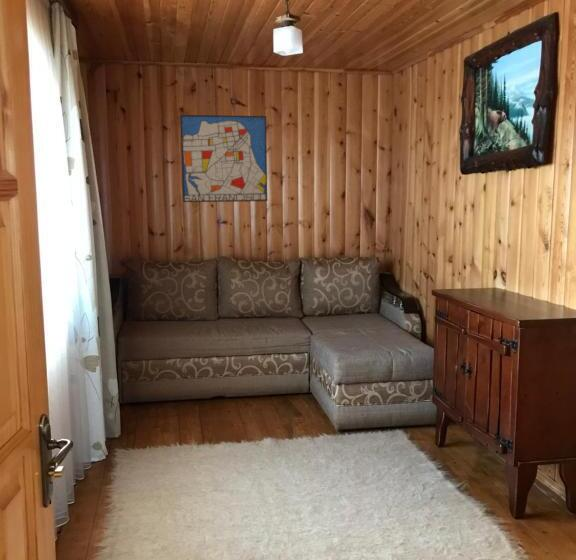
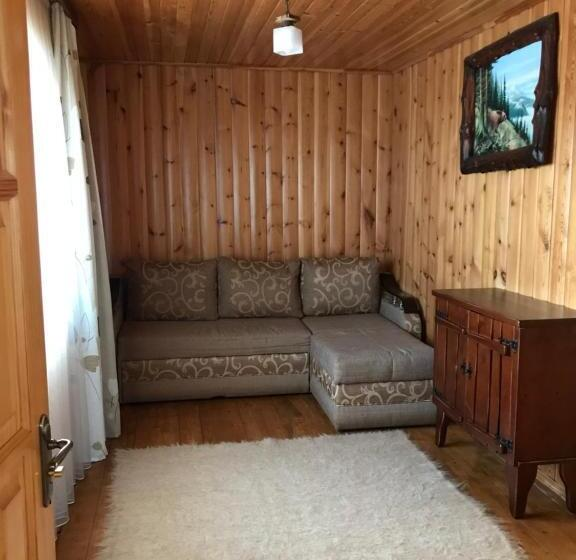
- wall art [179,114,268,203]
